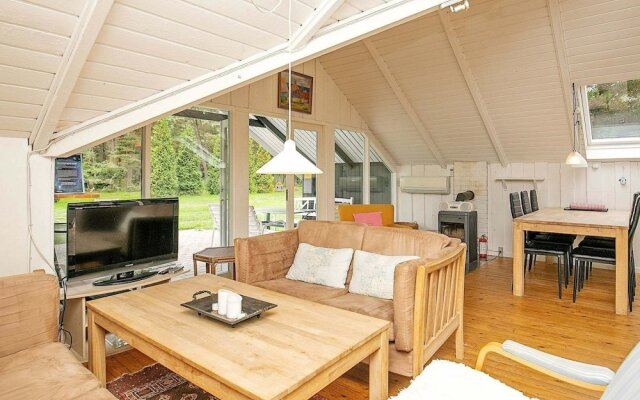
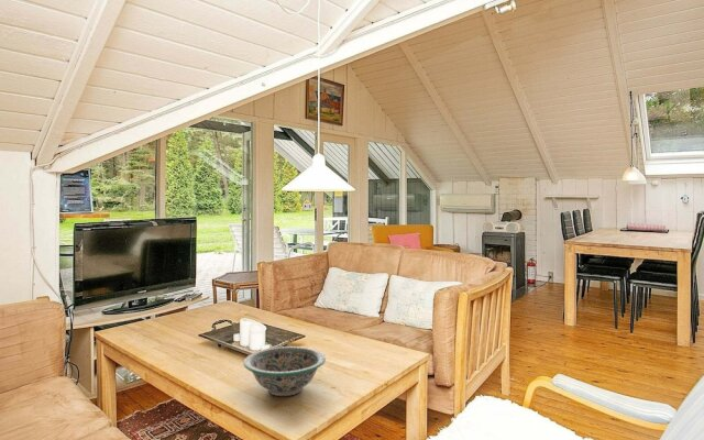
+ decorative bowl [243,345,327,397]
